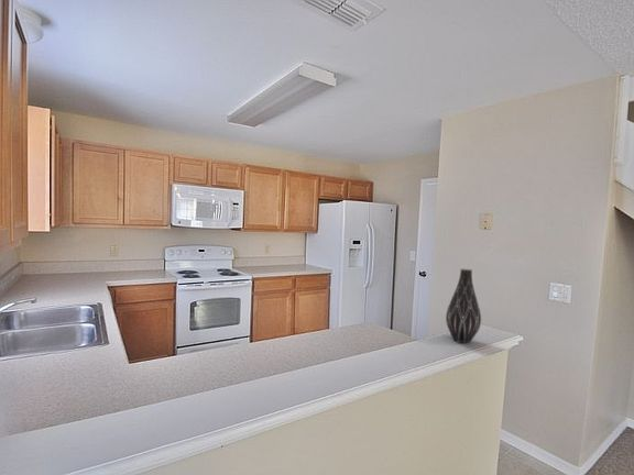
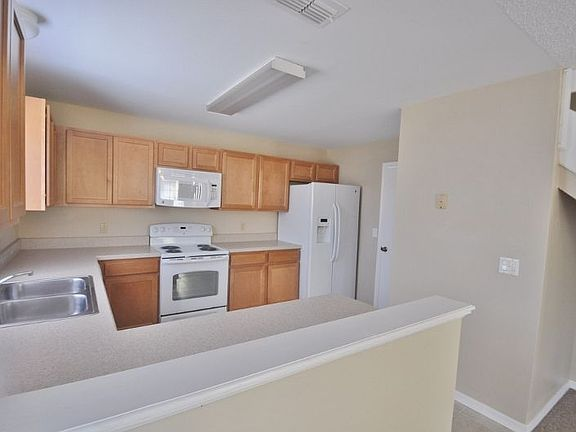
- vase [445,267,482,344]
